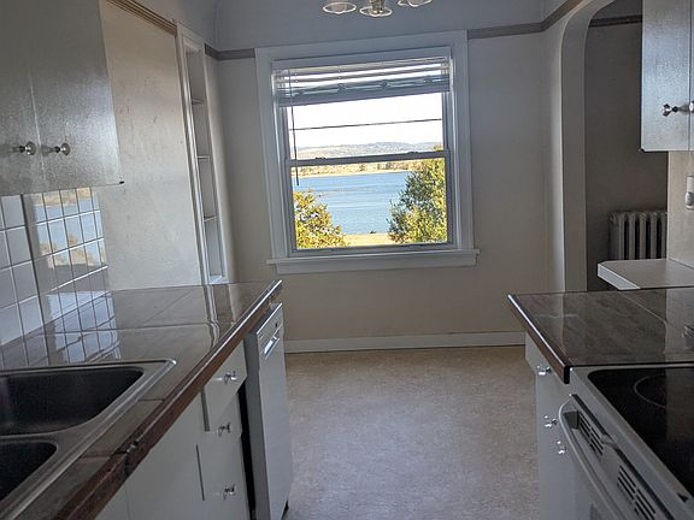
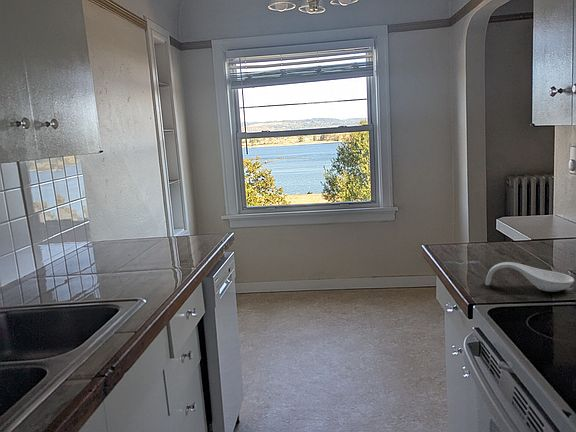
+ spoon rest [485,261,575,293]
